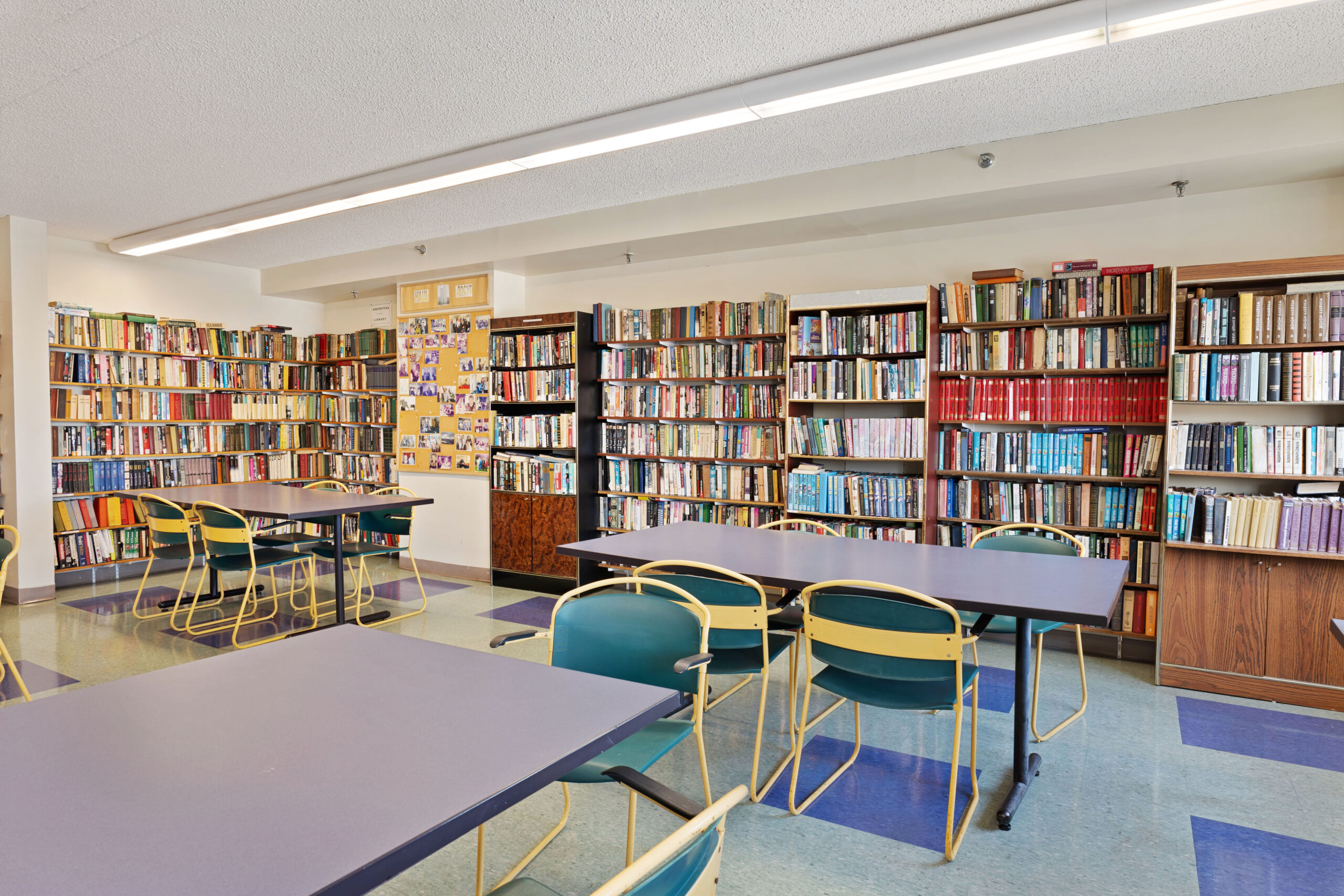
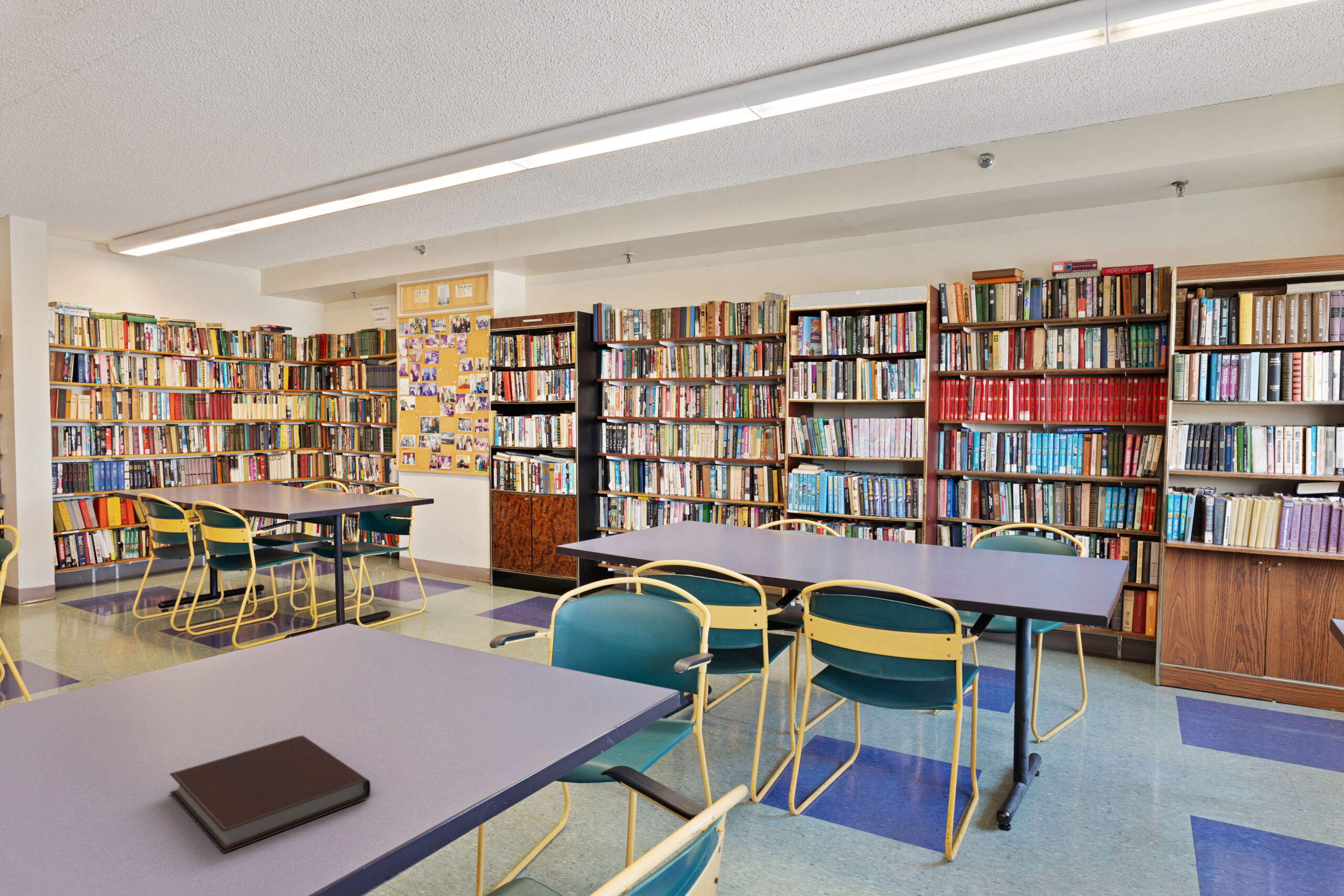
+ notebook [169,735,371,854]
